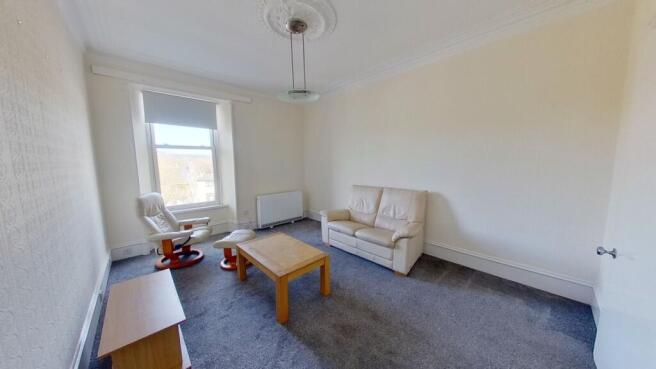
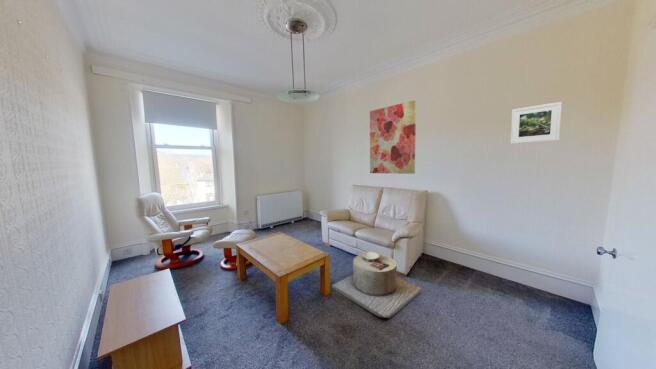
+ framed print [510,101,563,145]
+ side table [331,251,422,319]
+ wall art [369,99,417,175]
